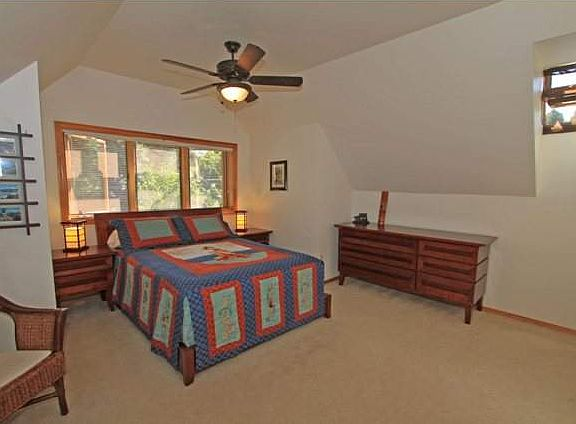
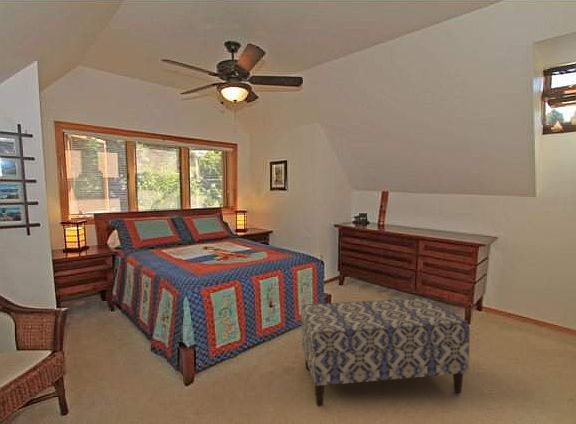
+ bench [300,297,471,407]
